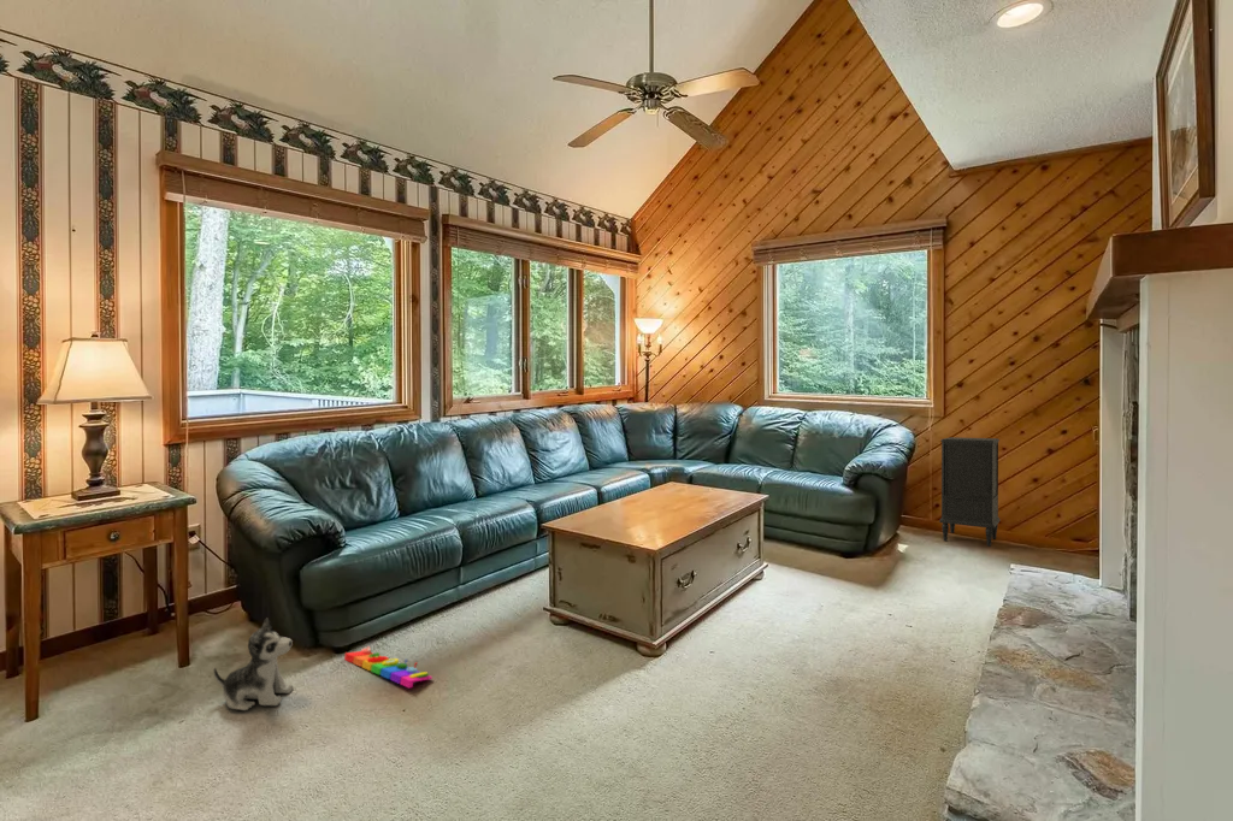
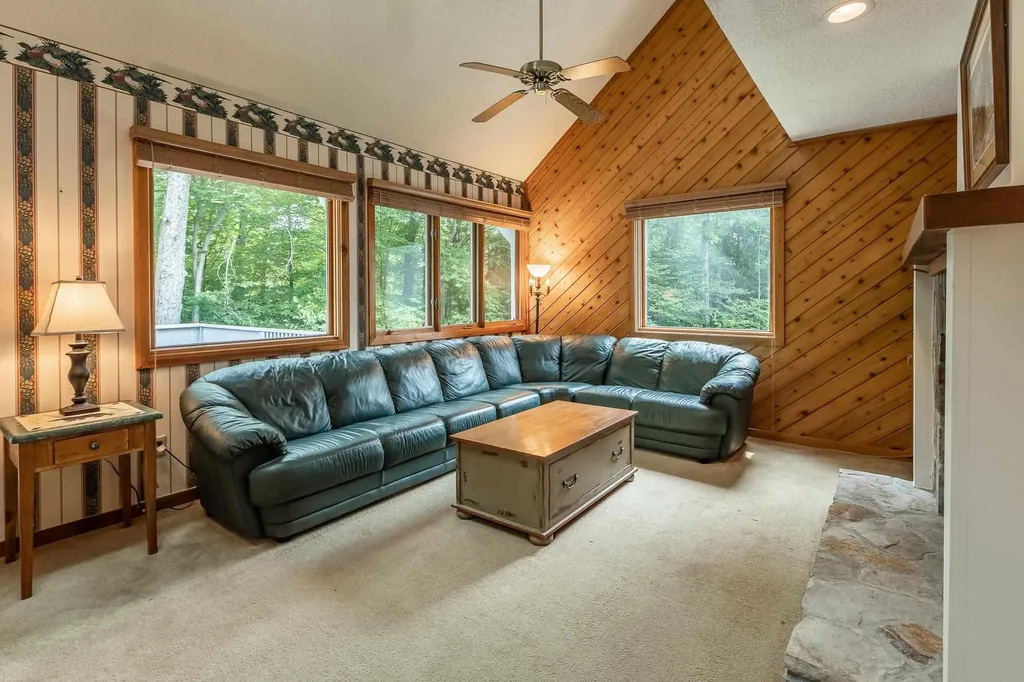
- plush toy [213,616,295,711]
- nightstand [938,436,1002,548]
- knob puzzle [343,645,433,689]
